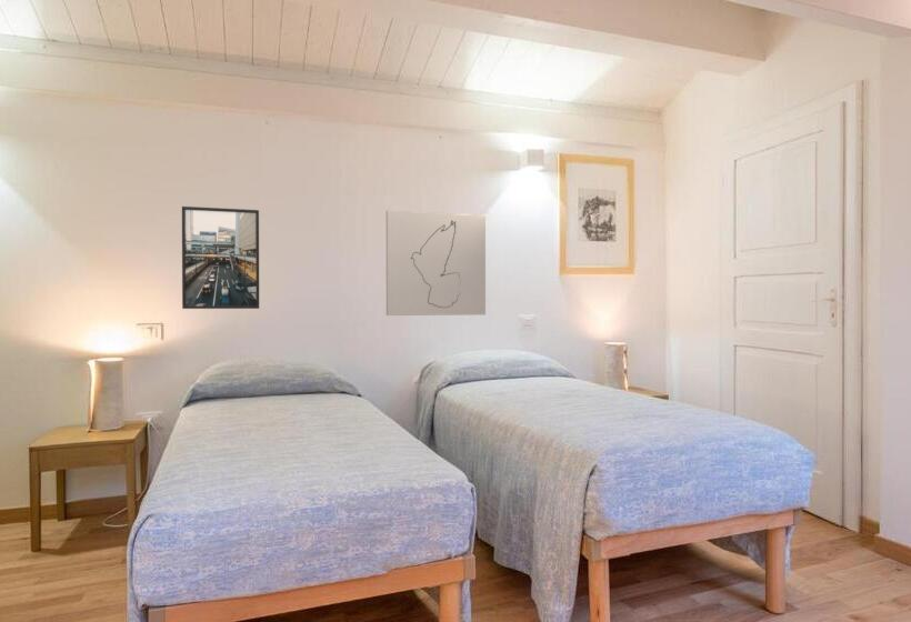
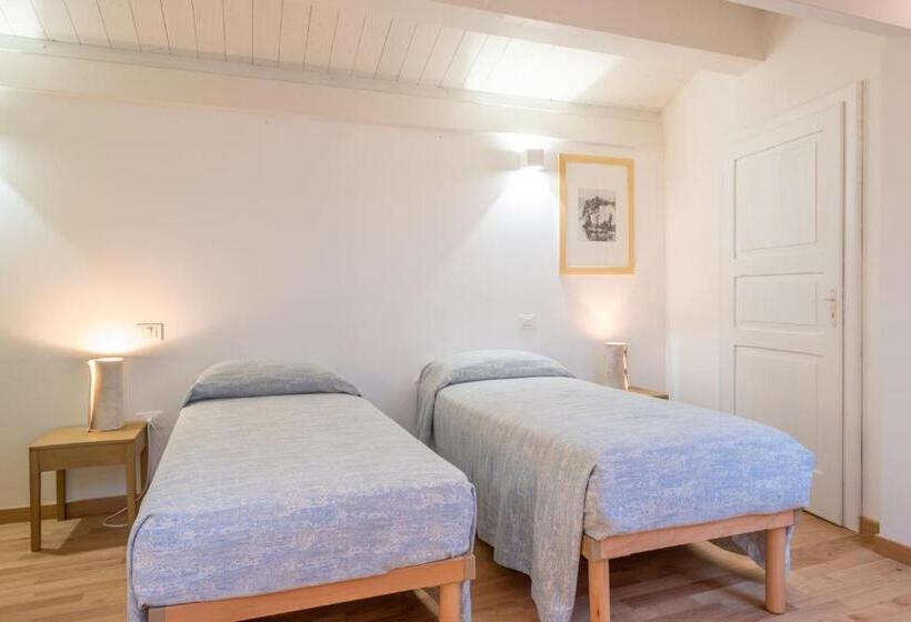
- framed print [181,205,260,310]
- wall art [384,209,487,317]
